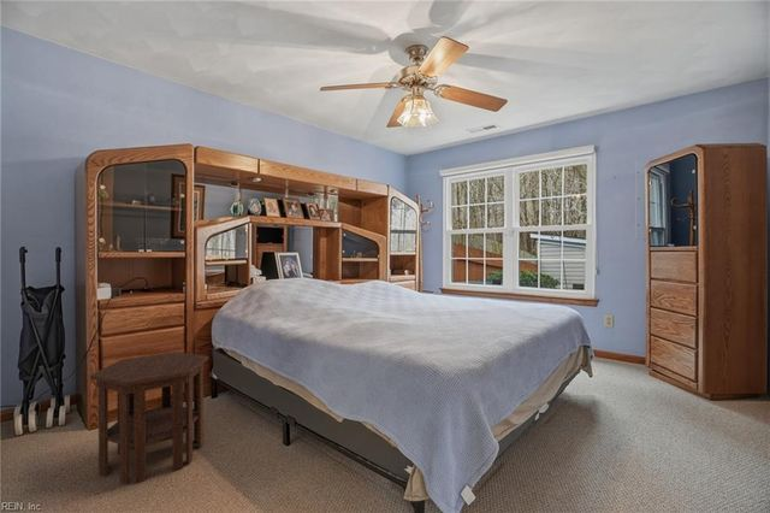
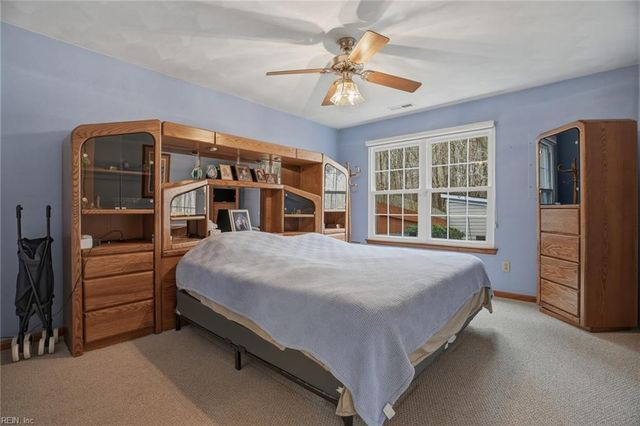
- side table [89,350,209,485]
